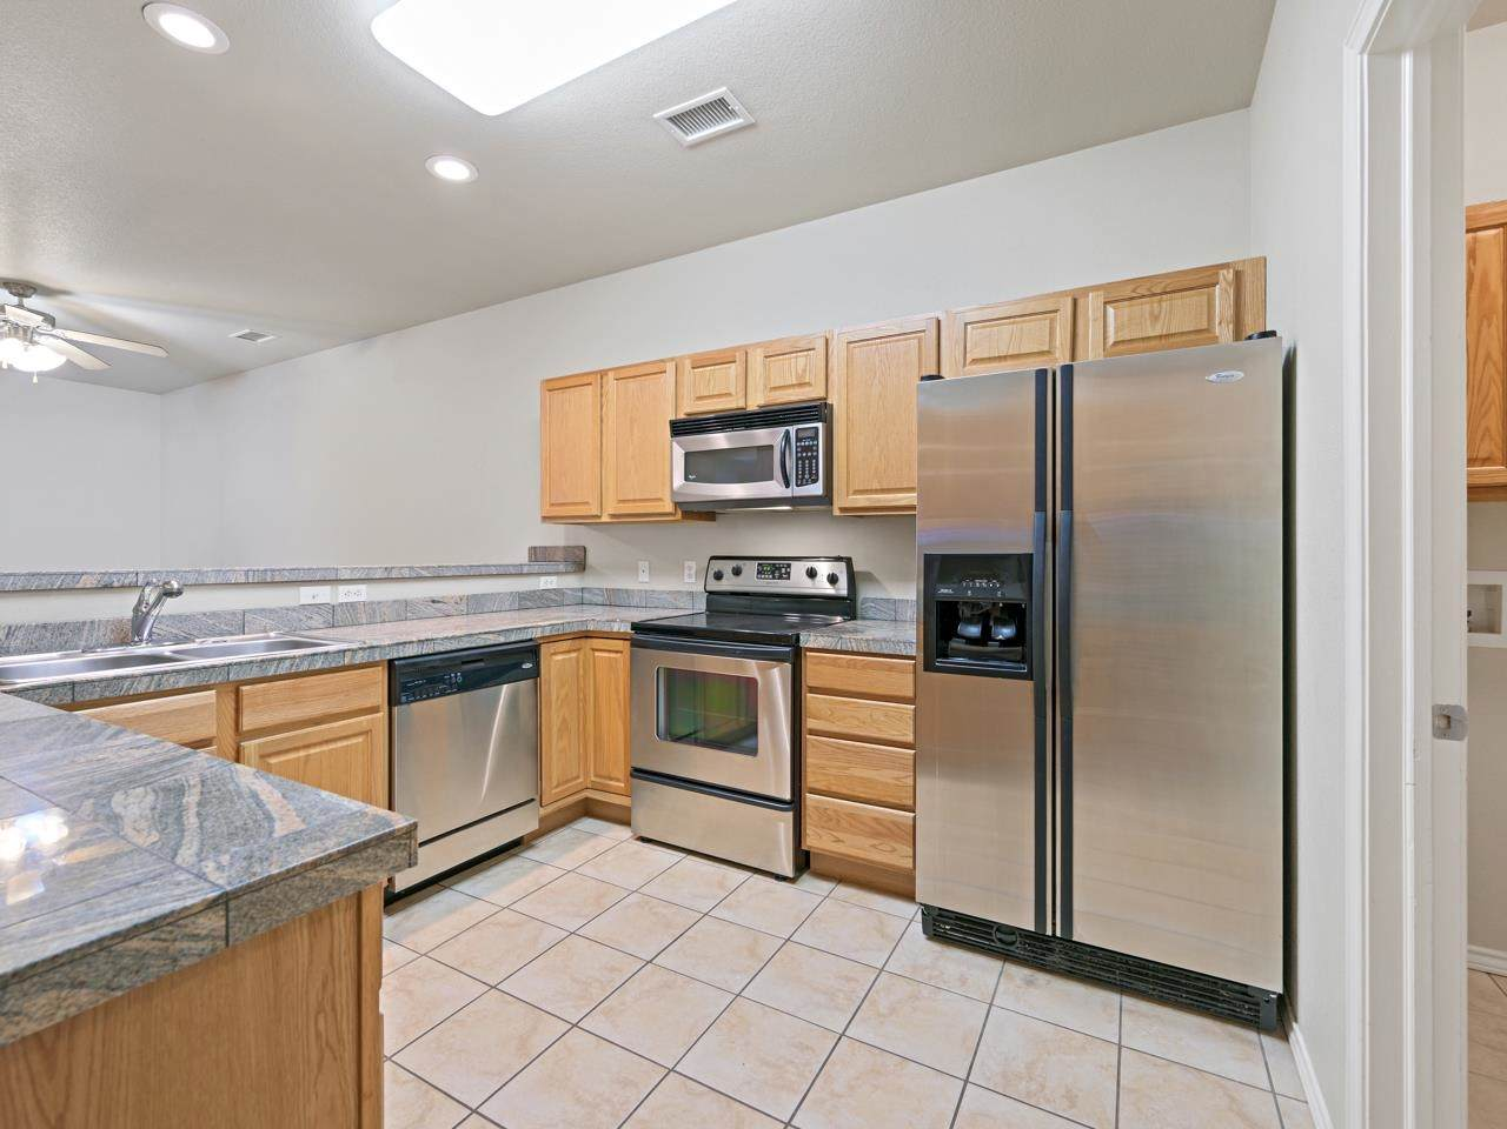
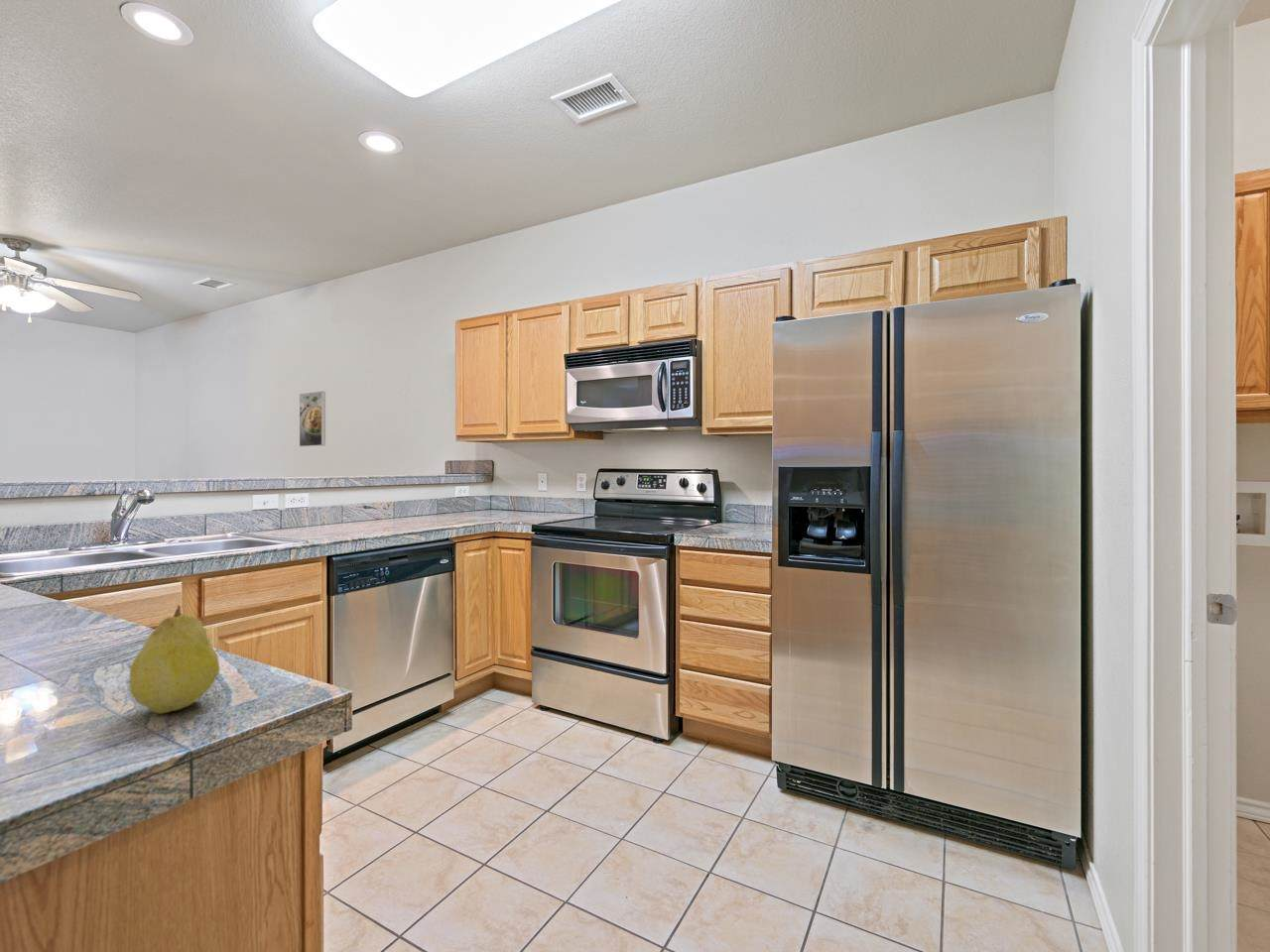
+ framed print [299,391,326,447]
+ fruit [129,604,220,714]
